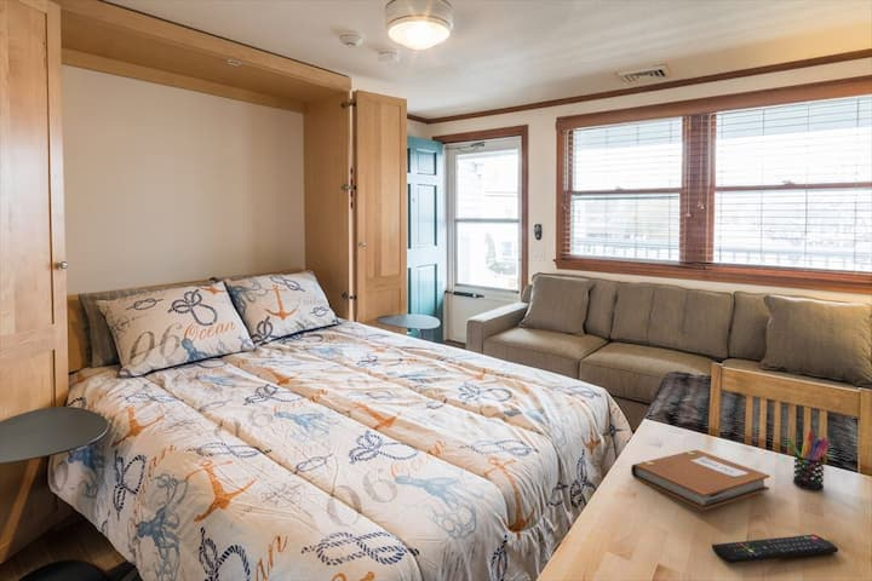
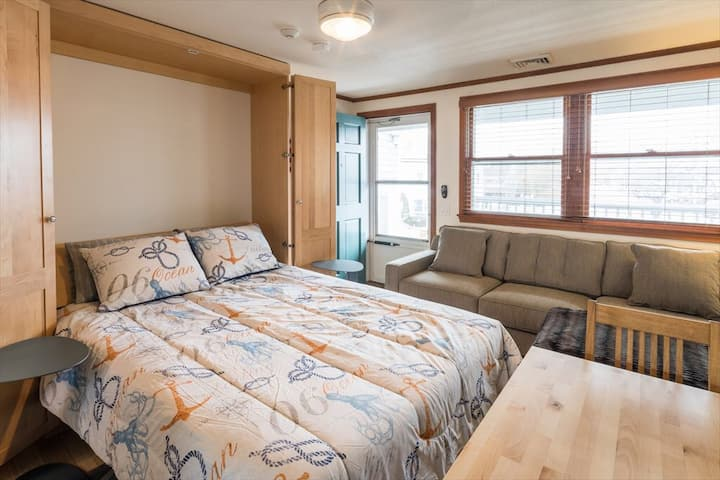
- remote control [711,534,839,564]
- pen holder [785,430,830,491]
- notebook [630,449,771,511]
